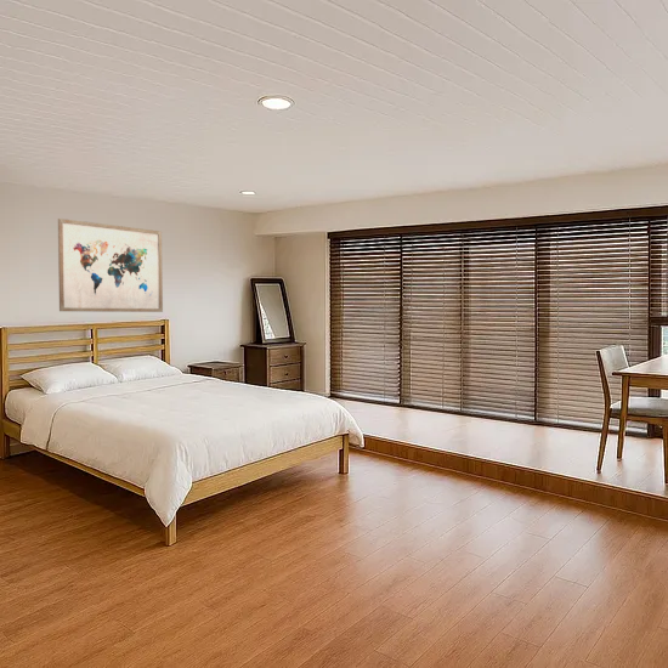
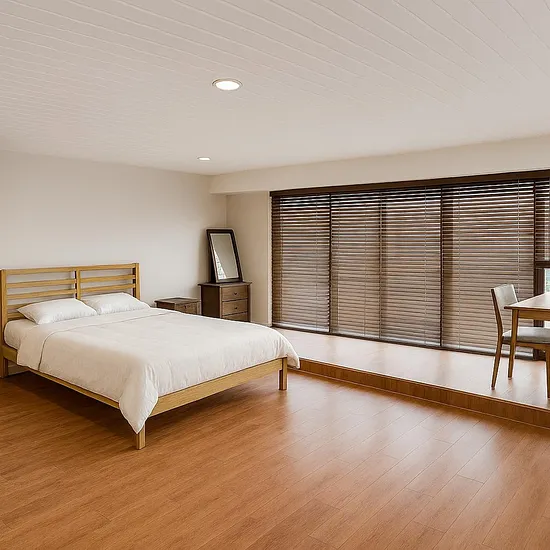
- wall art [57,217,164,313]
